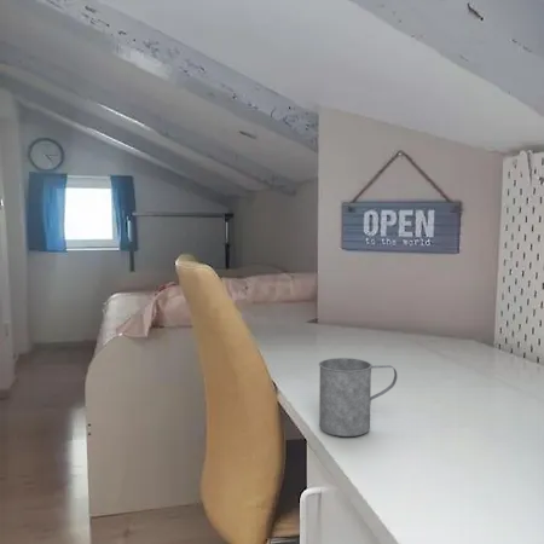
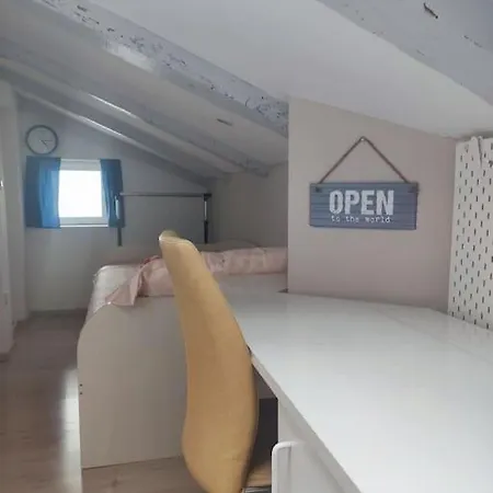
- mug [318,357,399,438]
